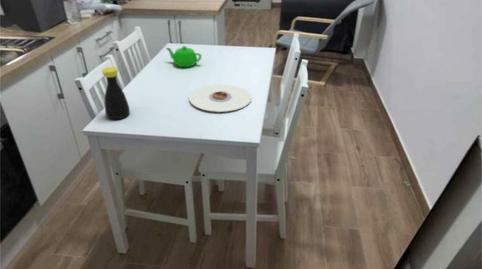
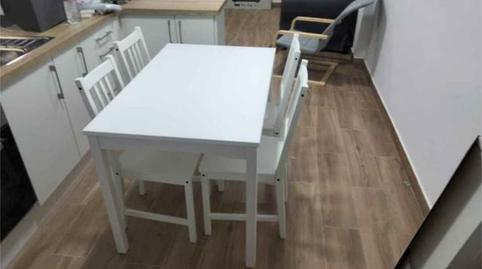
- teapot [165,45,203,68]
- bottle [101,65,131,120]
- plate [188,84,253,113]
